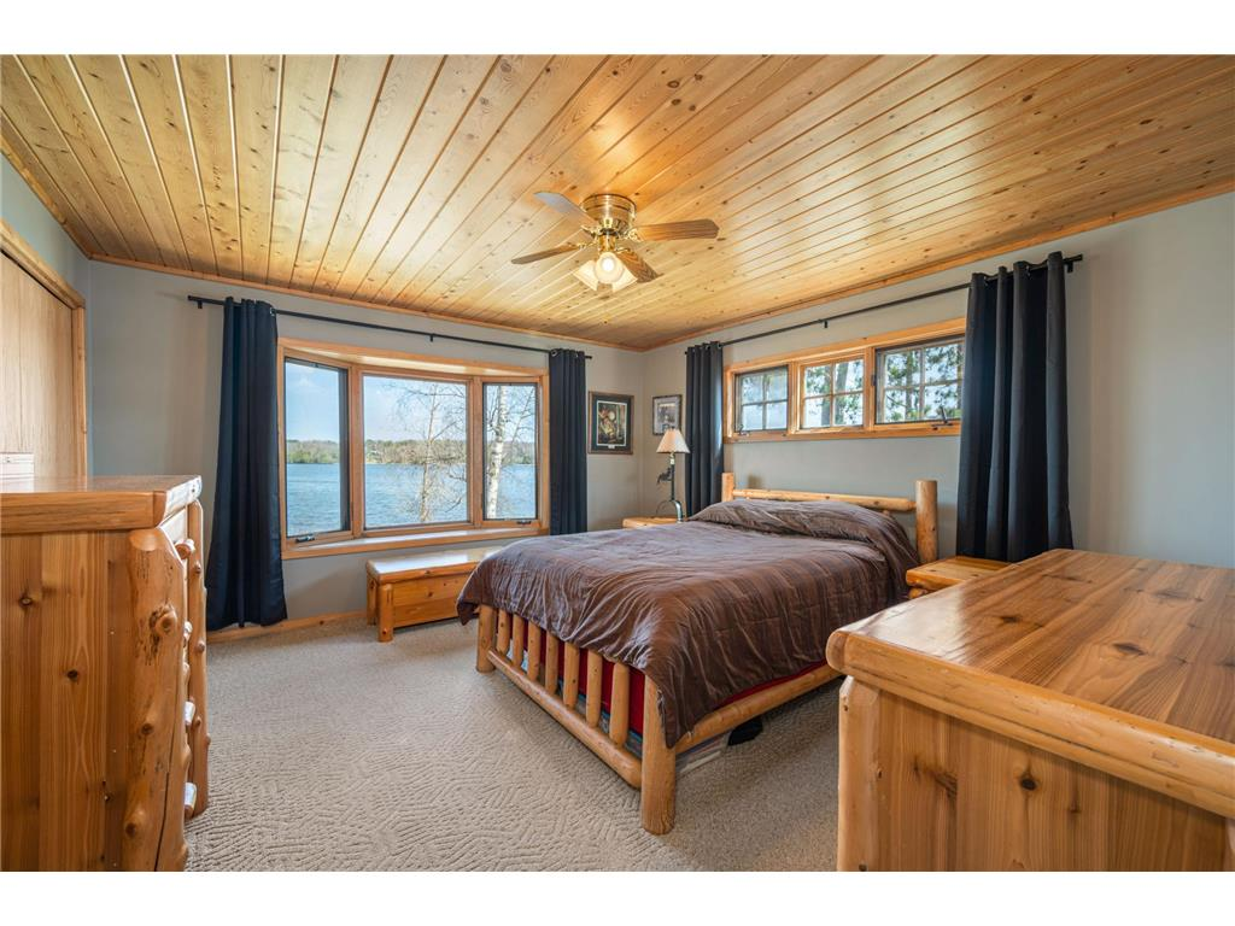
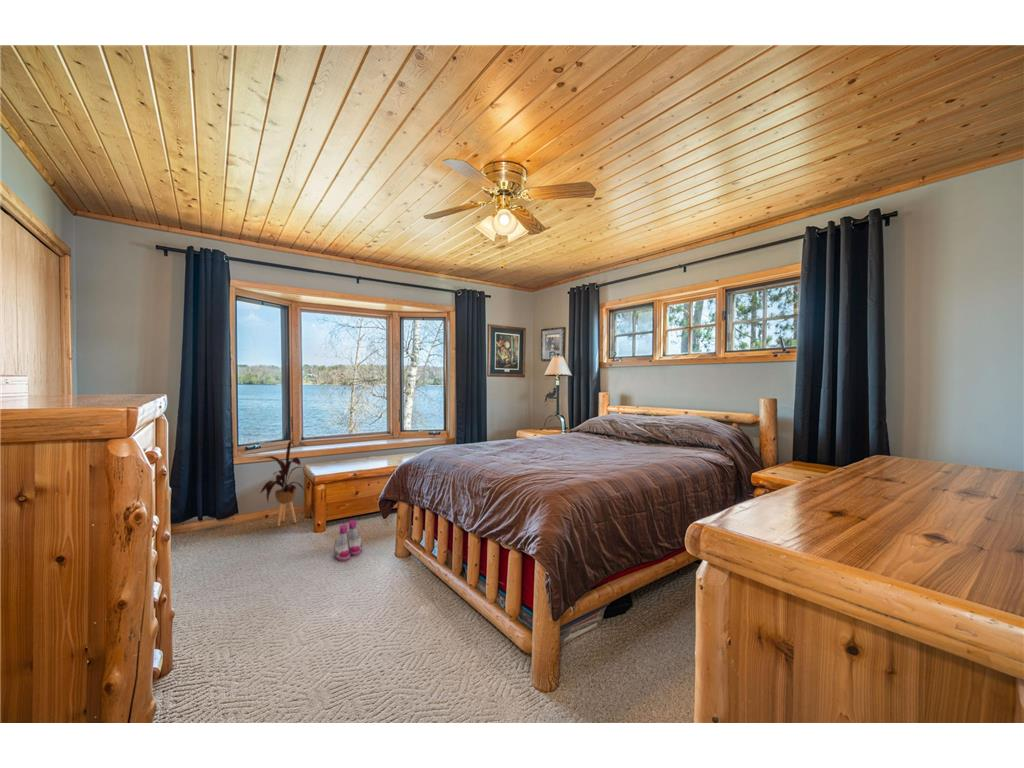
+ house plant [257,439,305,527]
+ boots [333,519,363,562]
